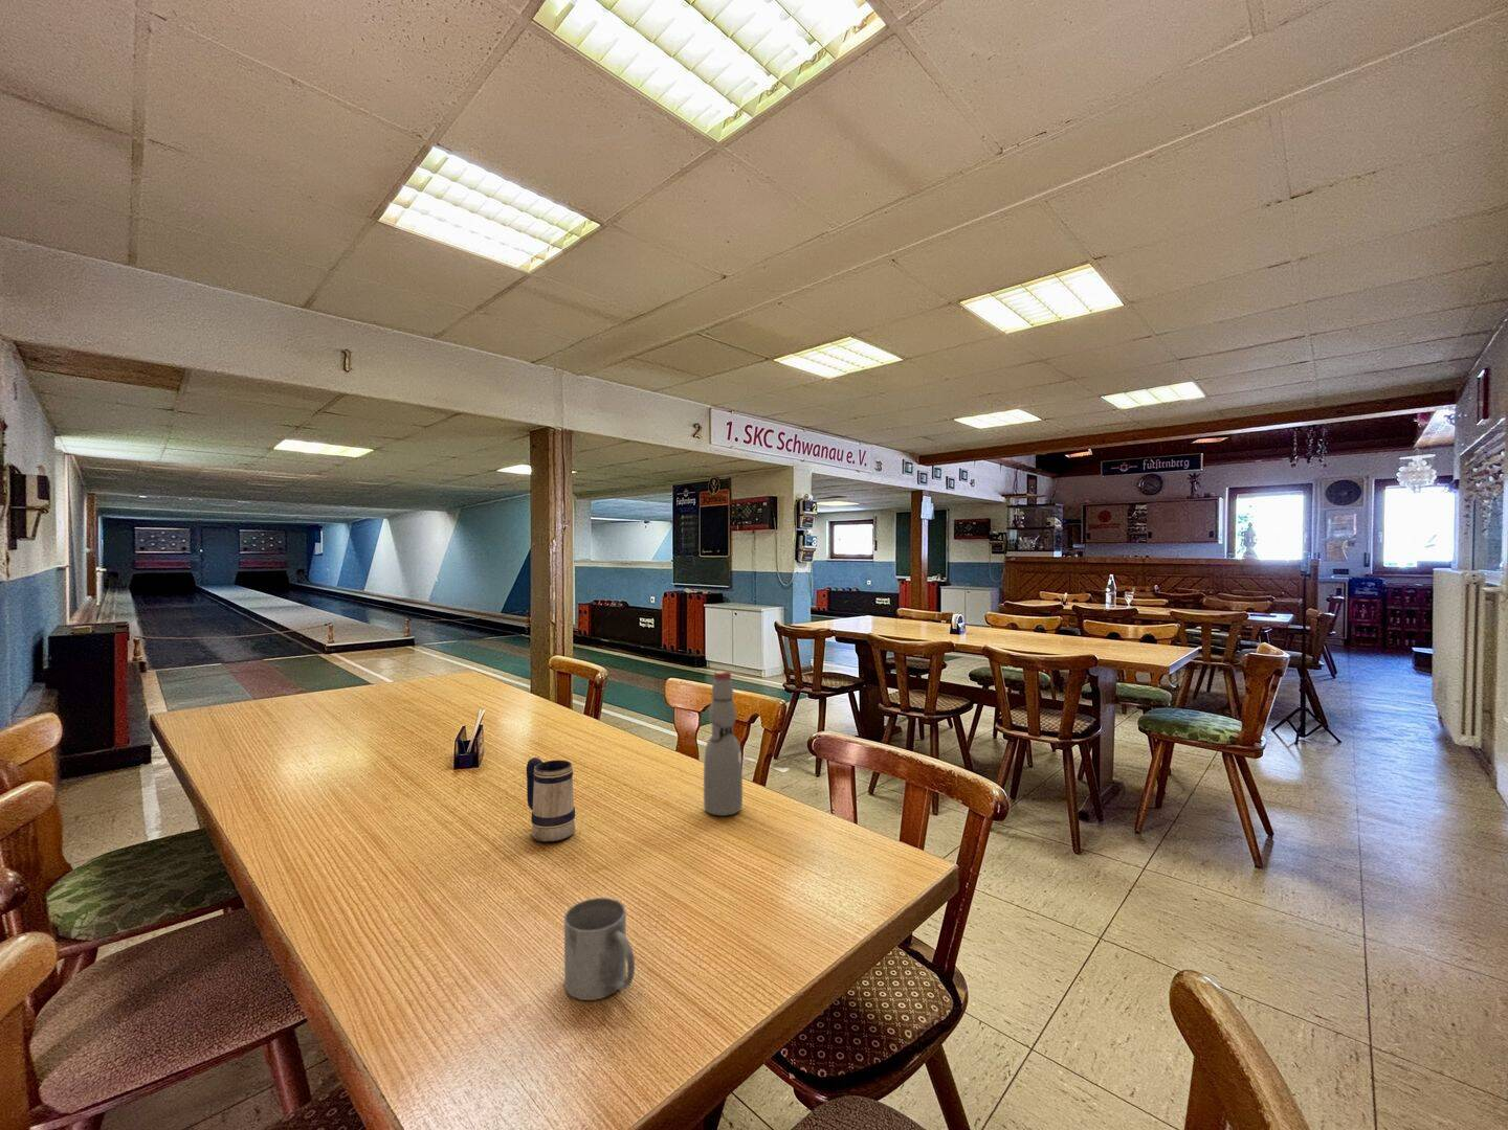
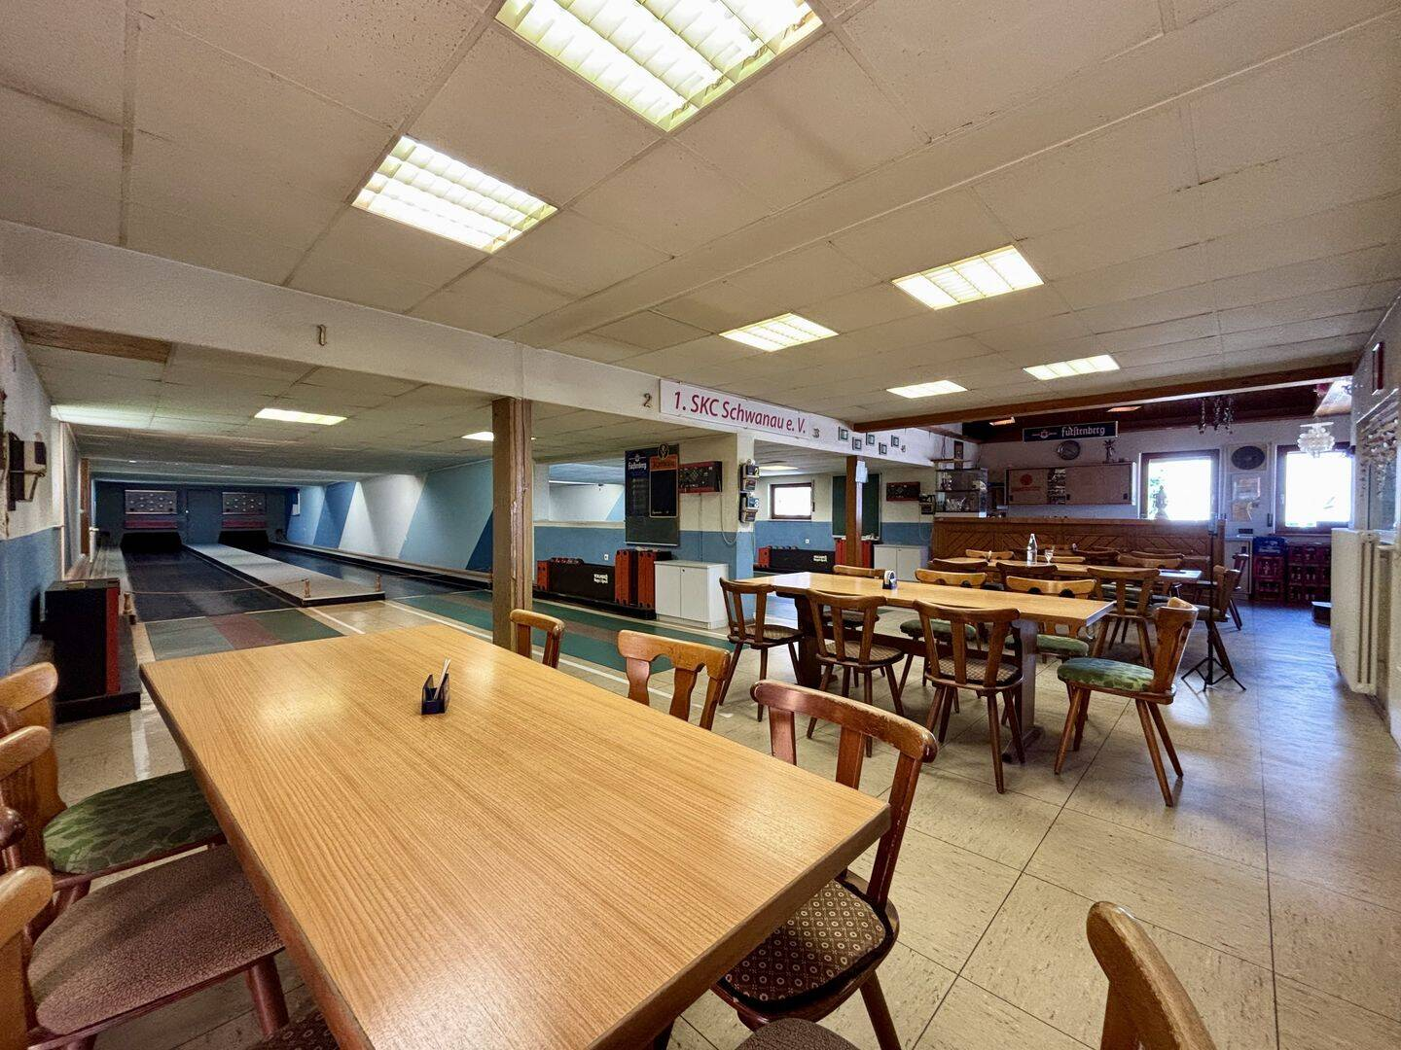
- bottle [703,669,743,817]
- beer mug [526,756,576,843]
- mug [563,896,635,1002]
